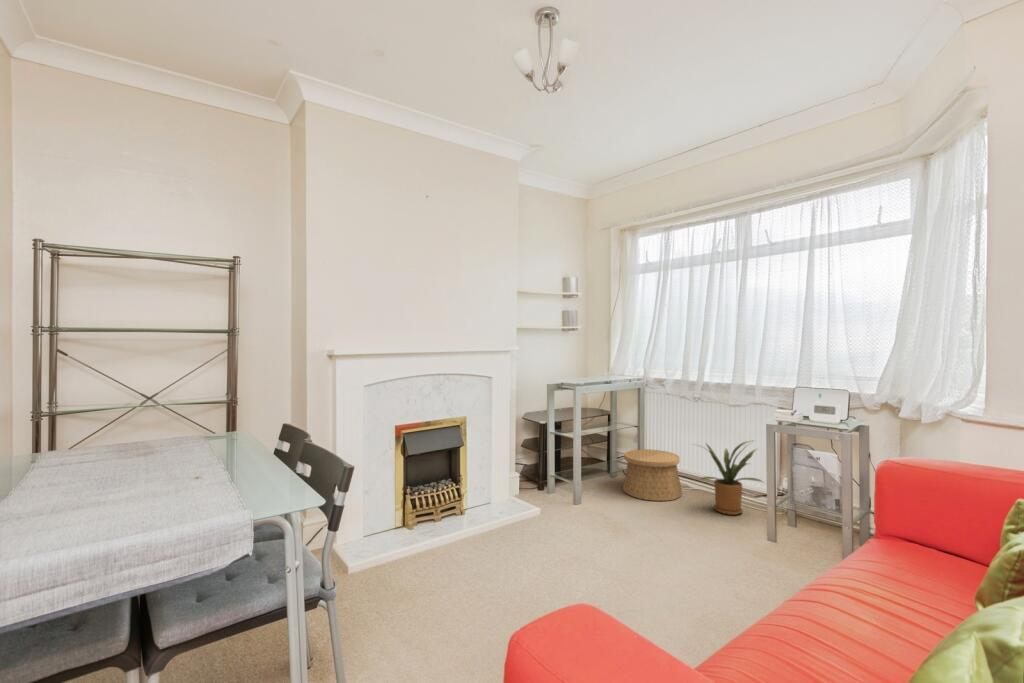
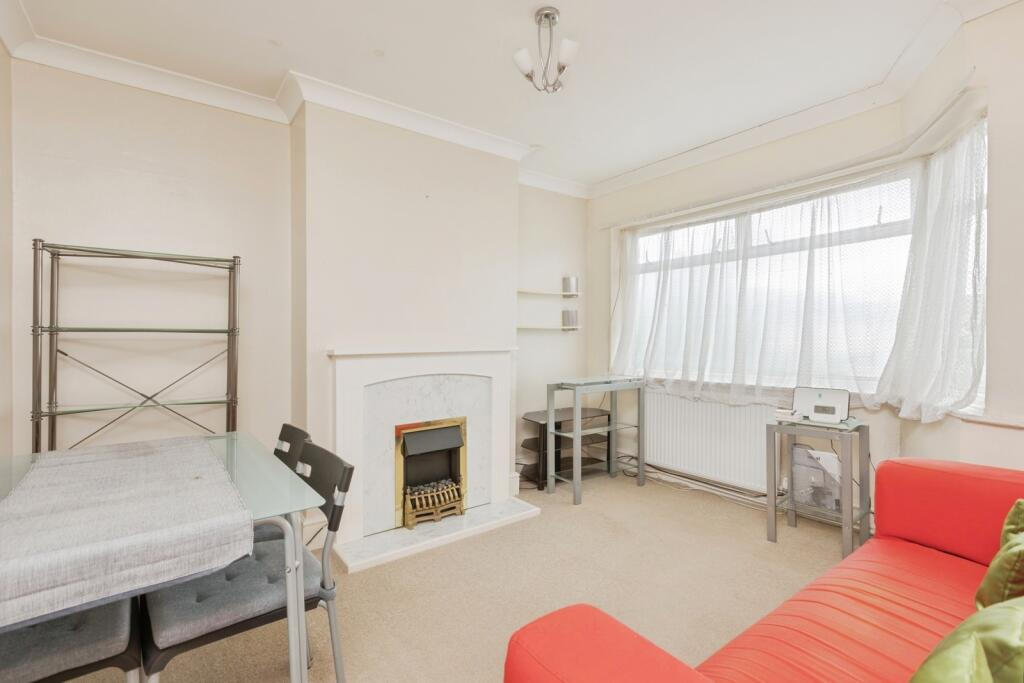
- house plant [692,439,765,516]
- basket [622,448,683,502]
